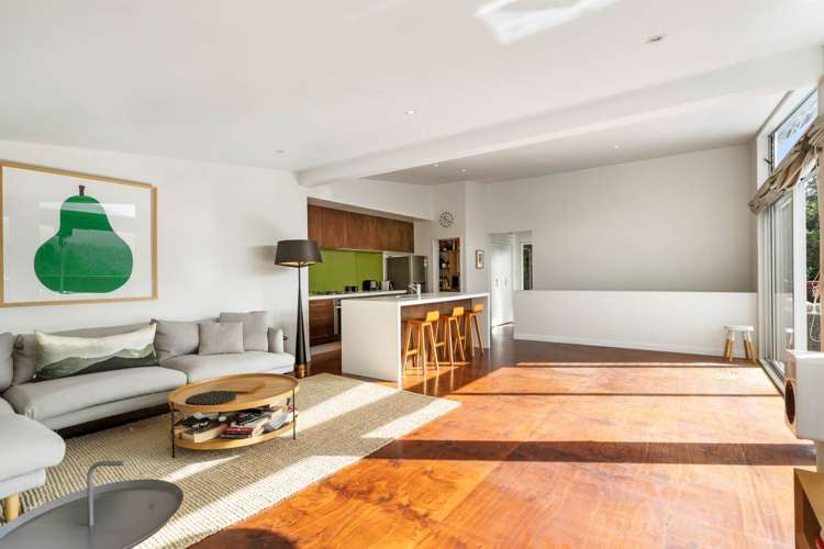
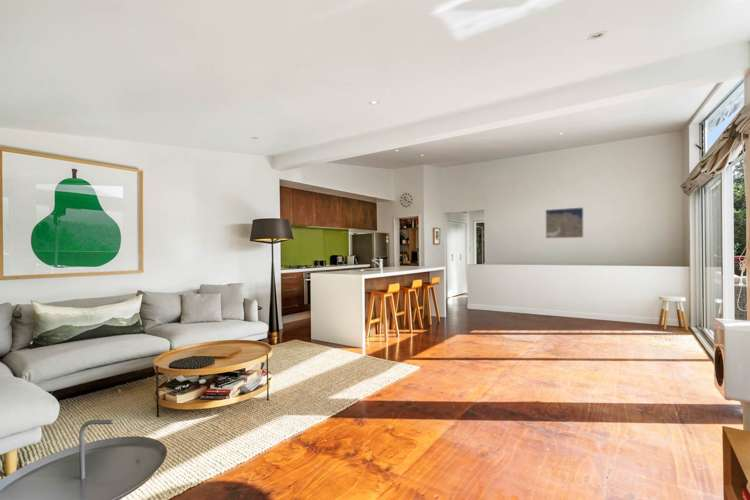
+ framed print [545,206,585,239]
